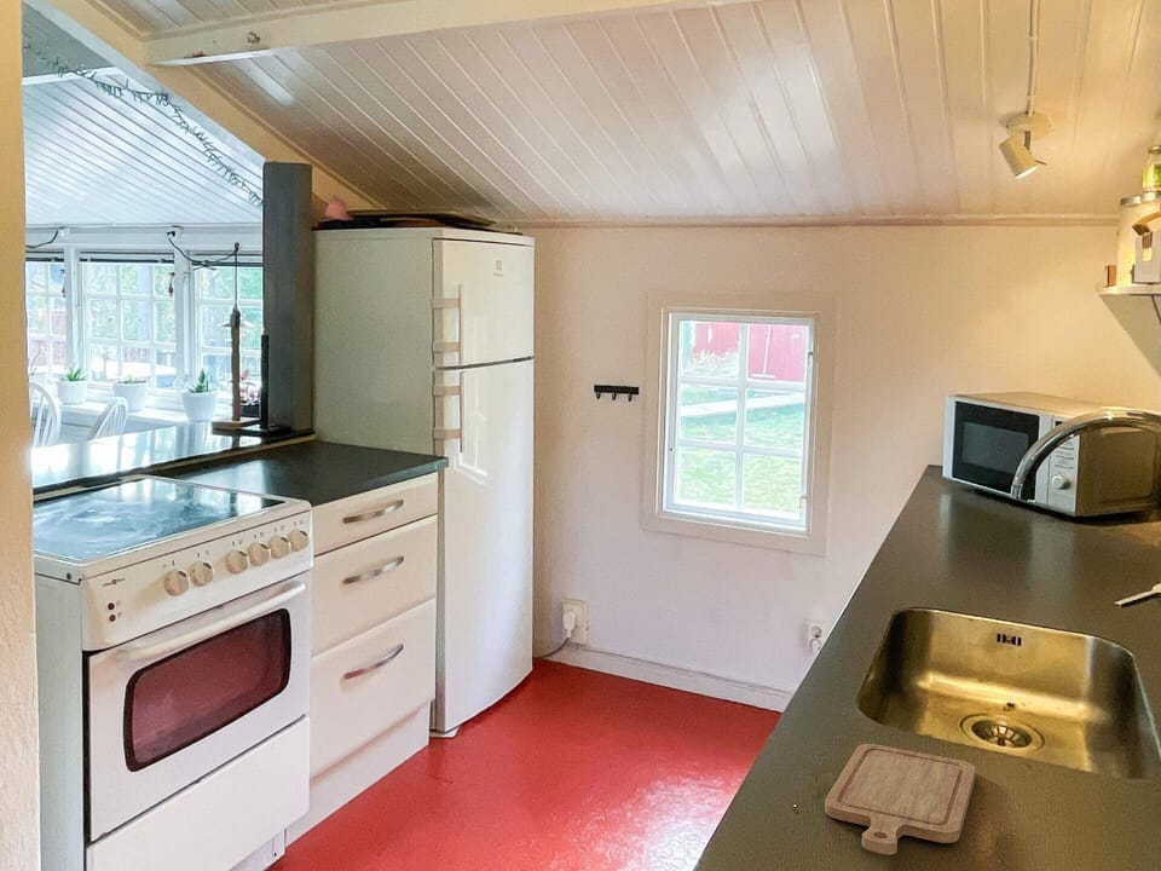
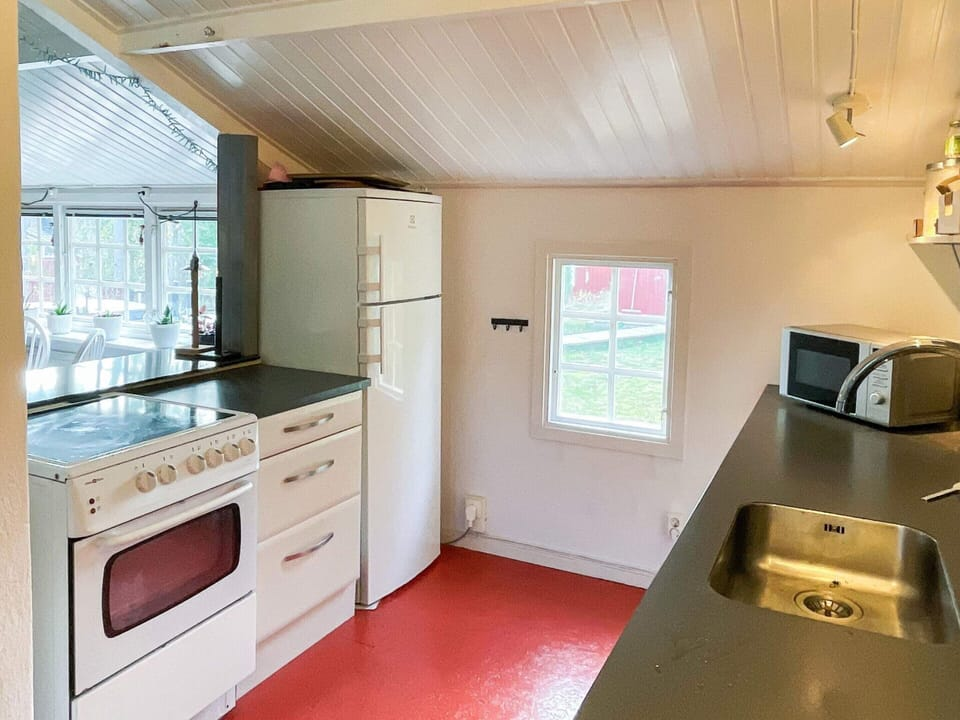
- chopping board [824,743,977,856]
